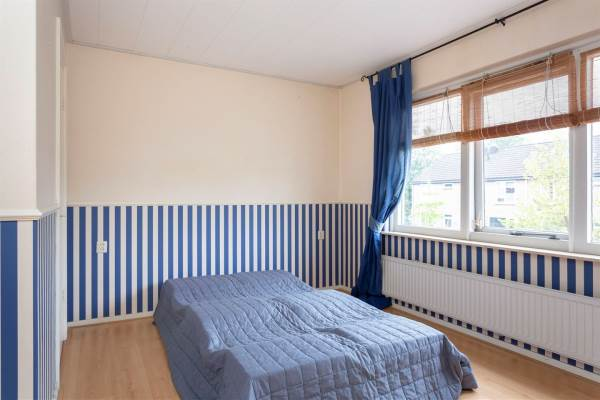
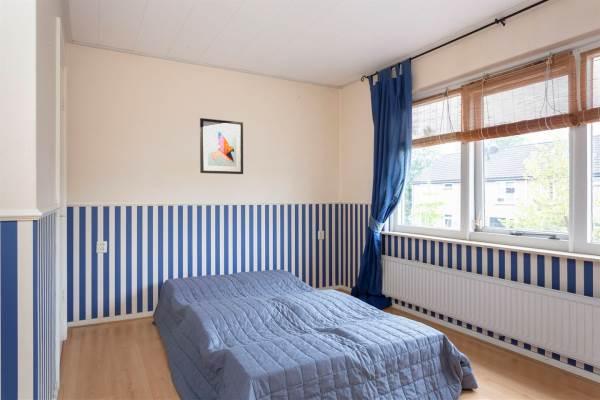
+ wall art [199,117,244,175]
